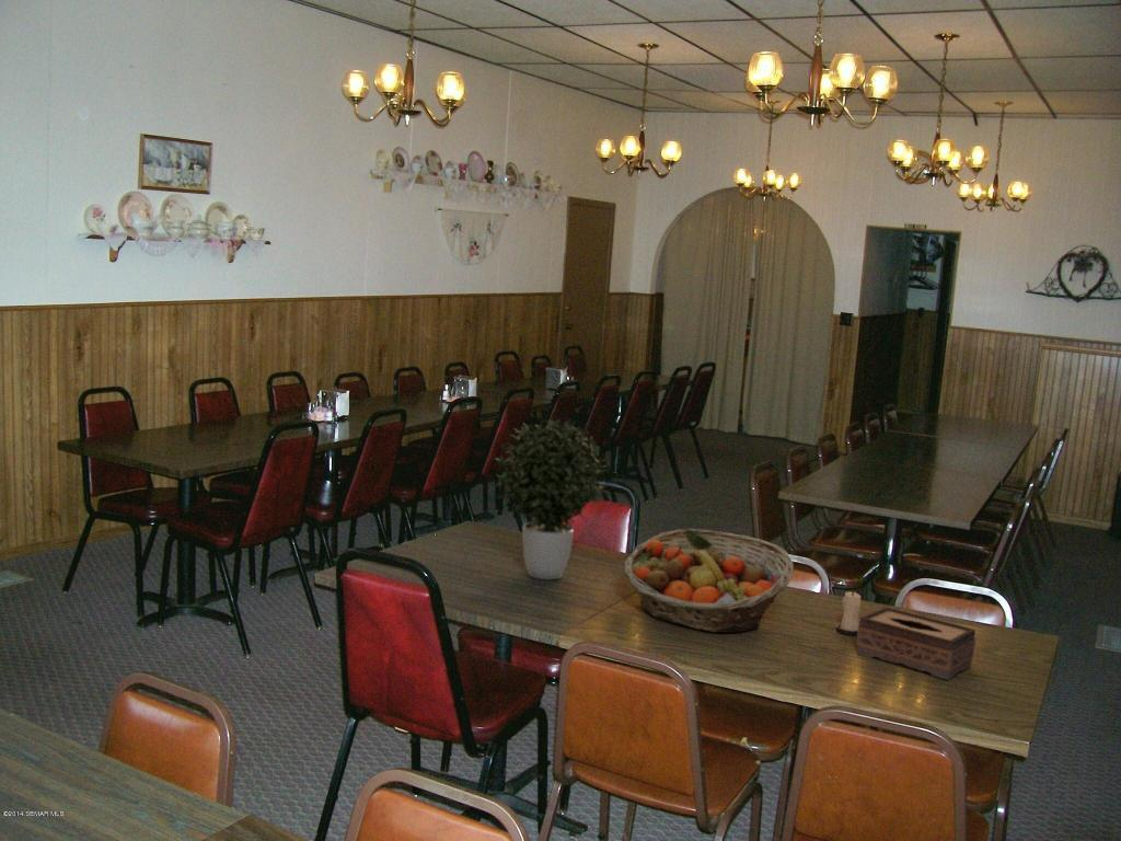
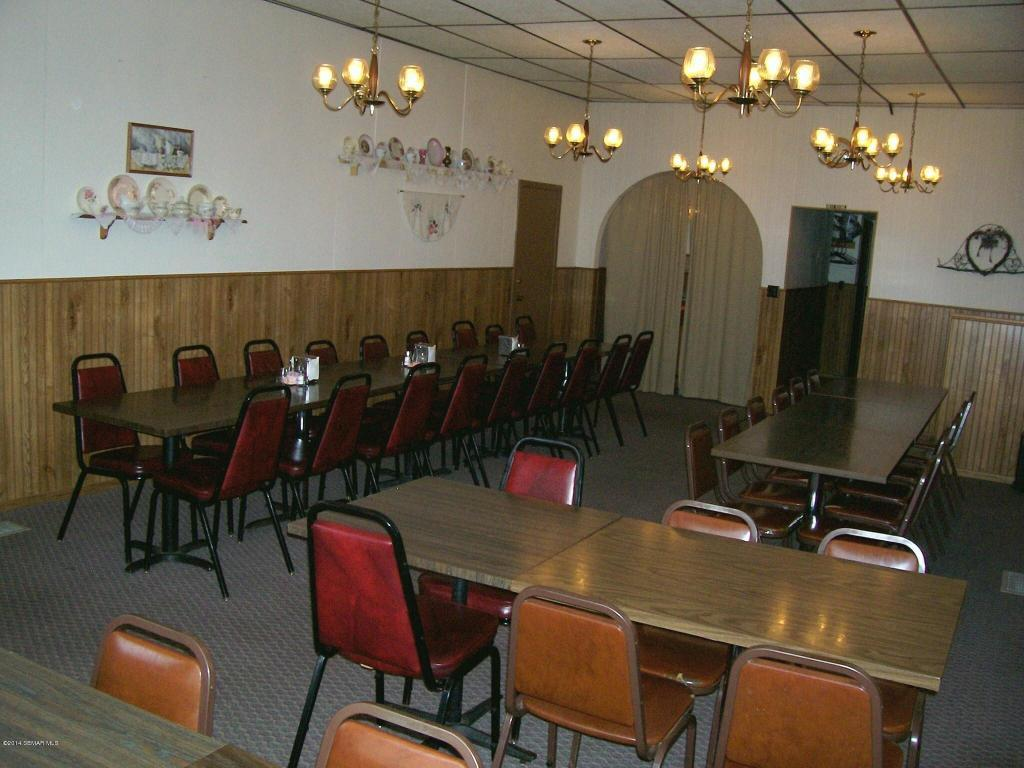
- candle [835,589,862,636]
- tissue box [855,606,976,681]
- fruit basket [623,528,795,634]
- potted plant [494,417,609,580]
